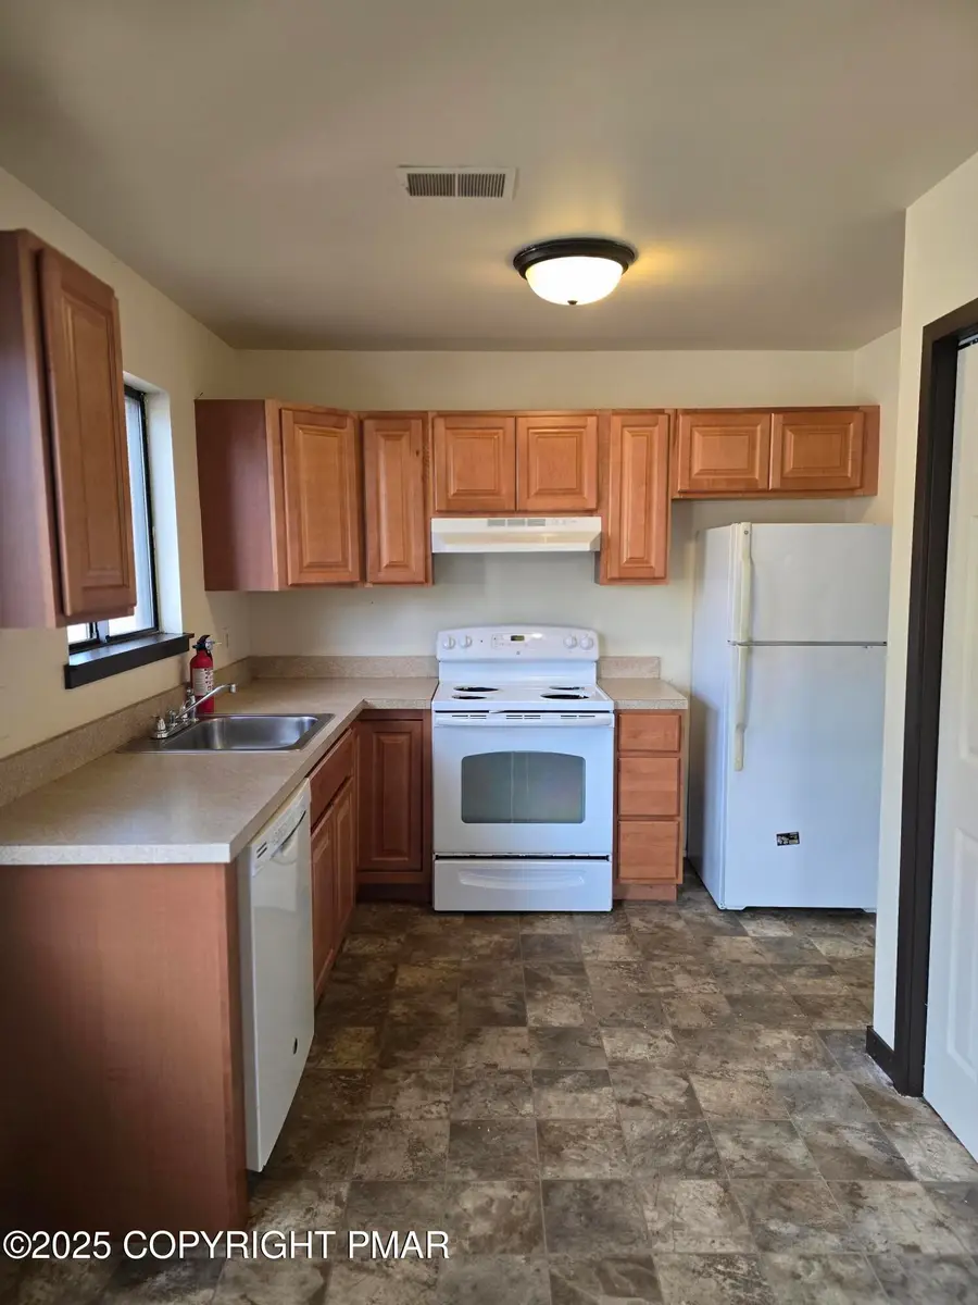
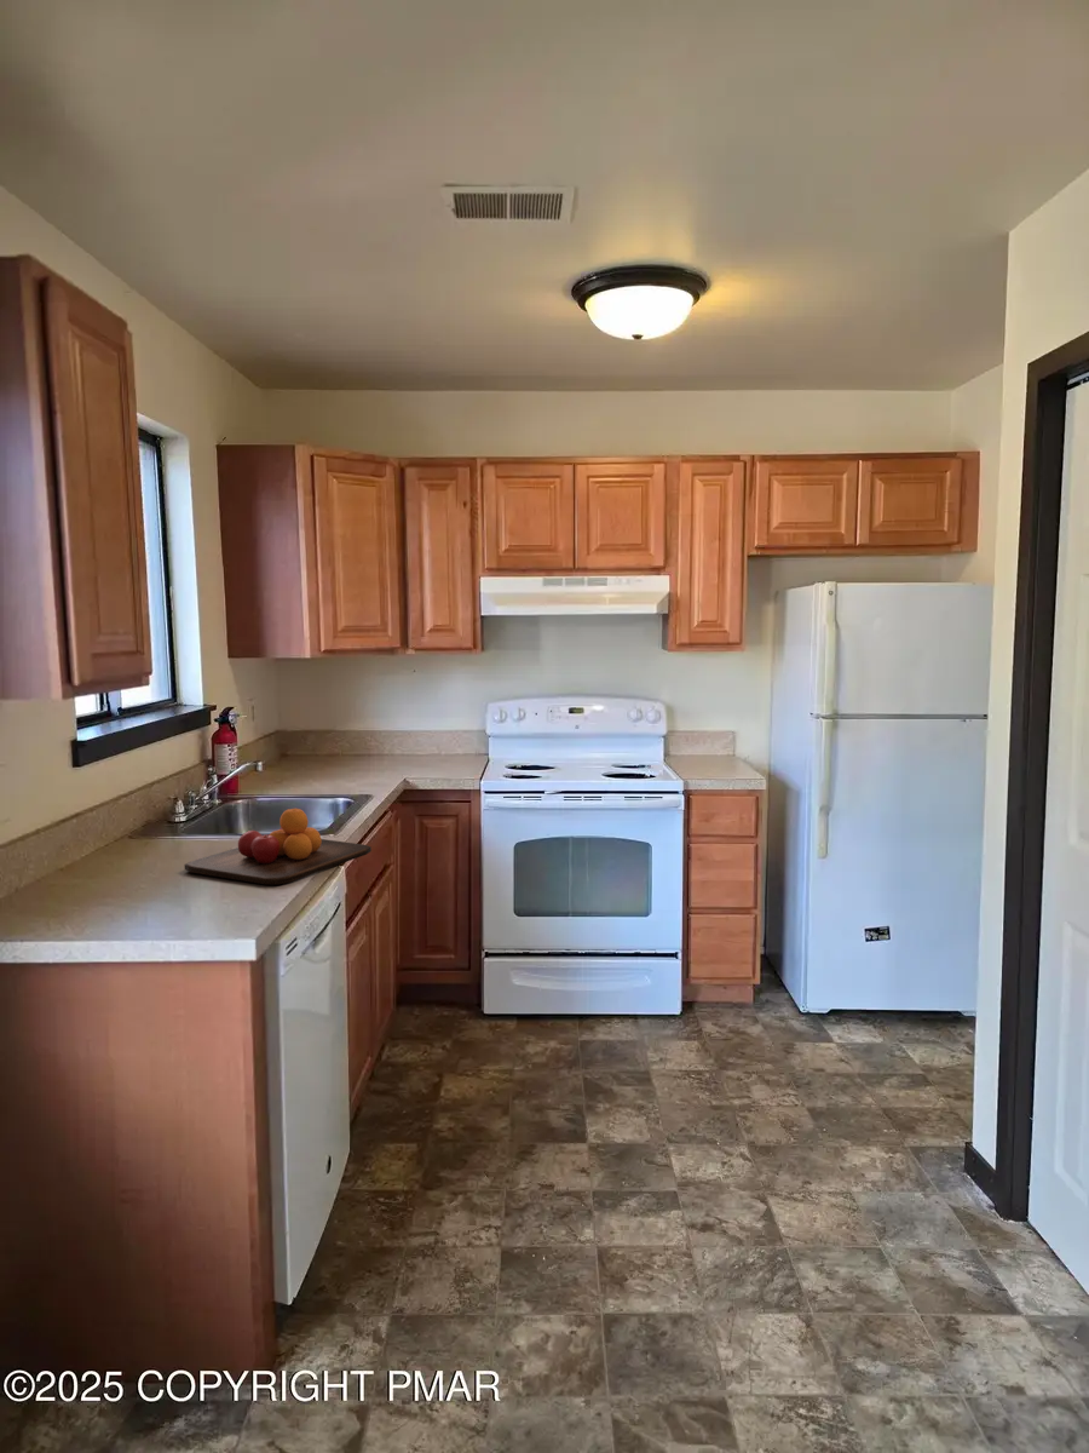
+ chopping board [183,808,373,886]
